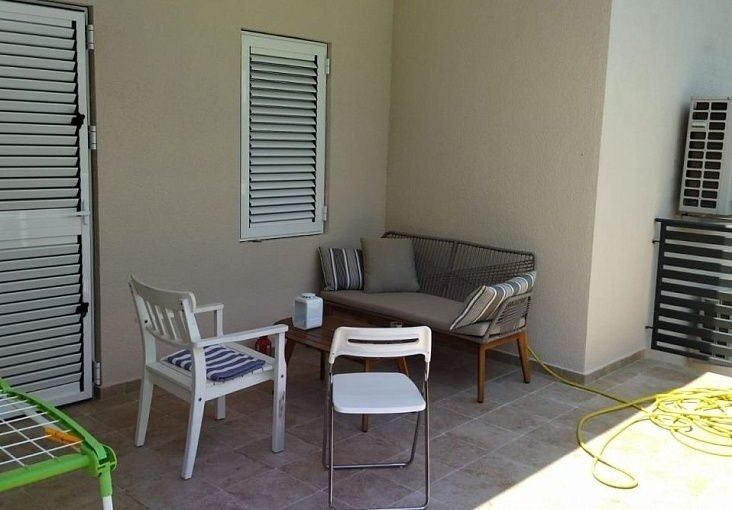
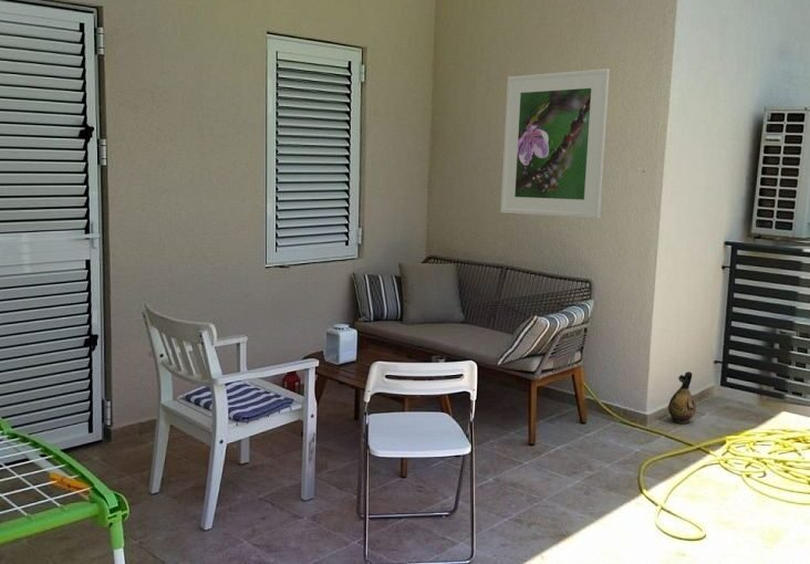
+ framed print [499,67,611,219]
+ ceramic jug [667,370,697,425]
